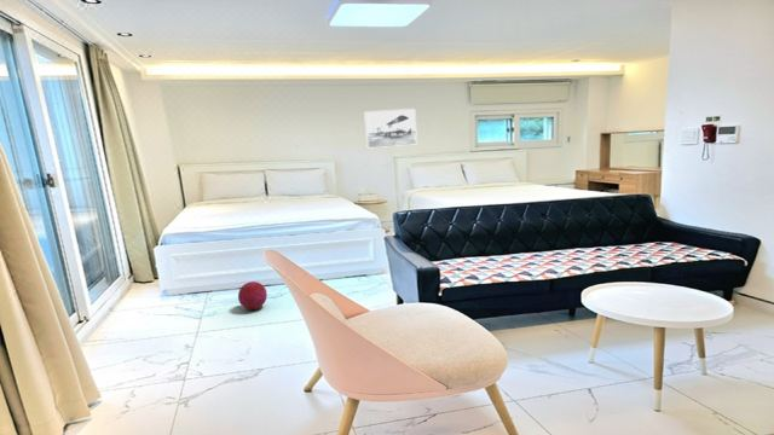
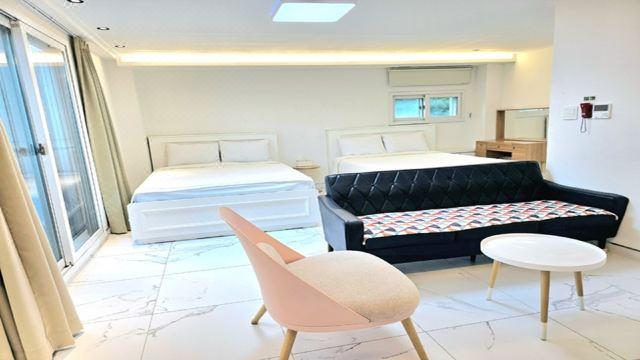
- ball [237,280,268,311]
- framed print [363,108,418,150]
